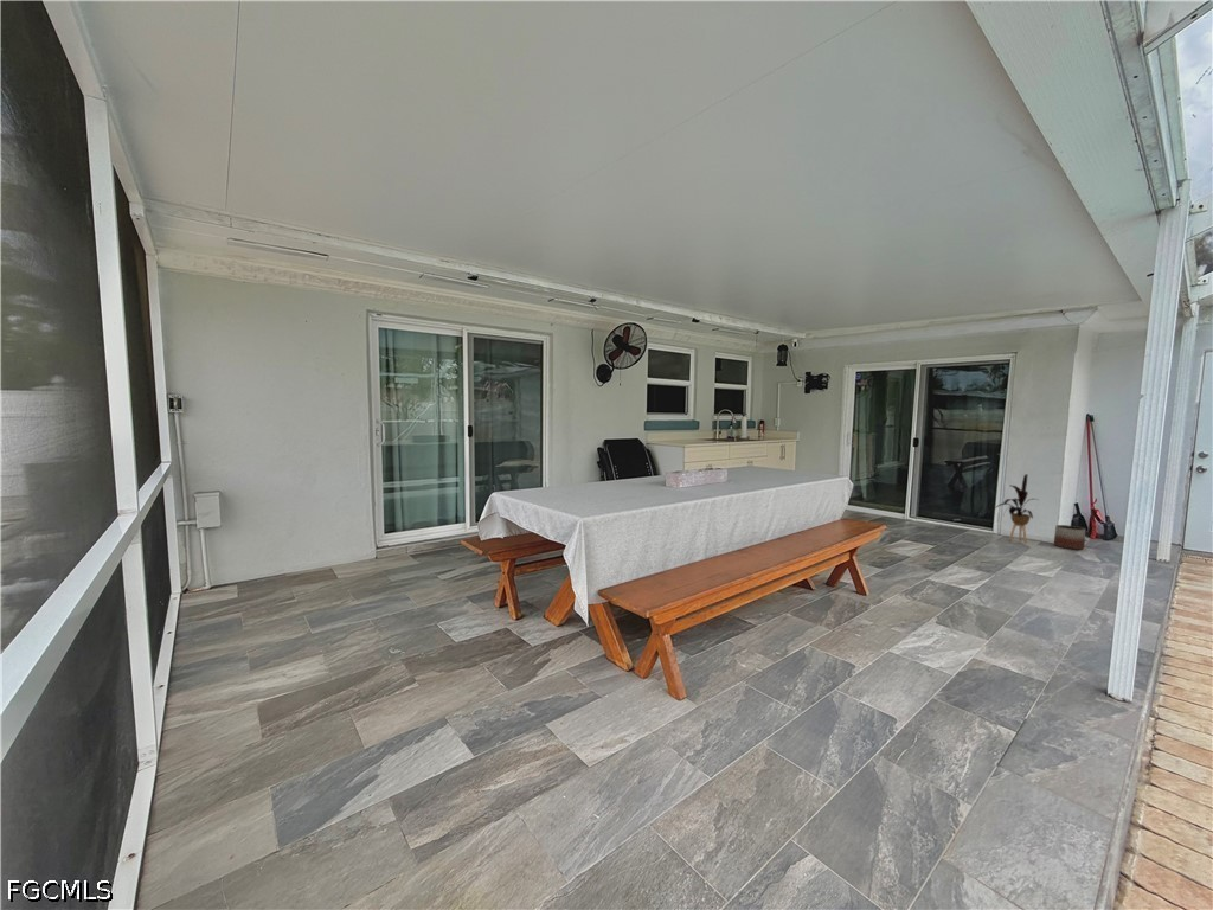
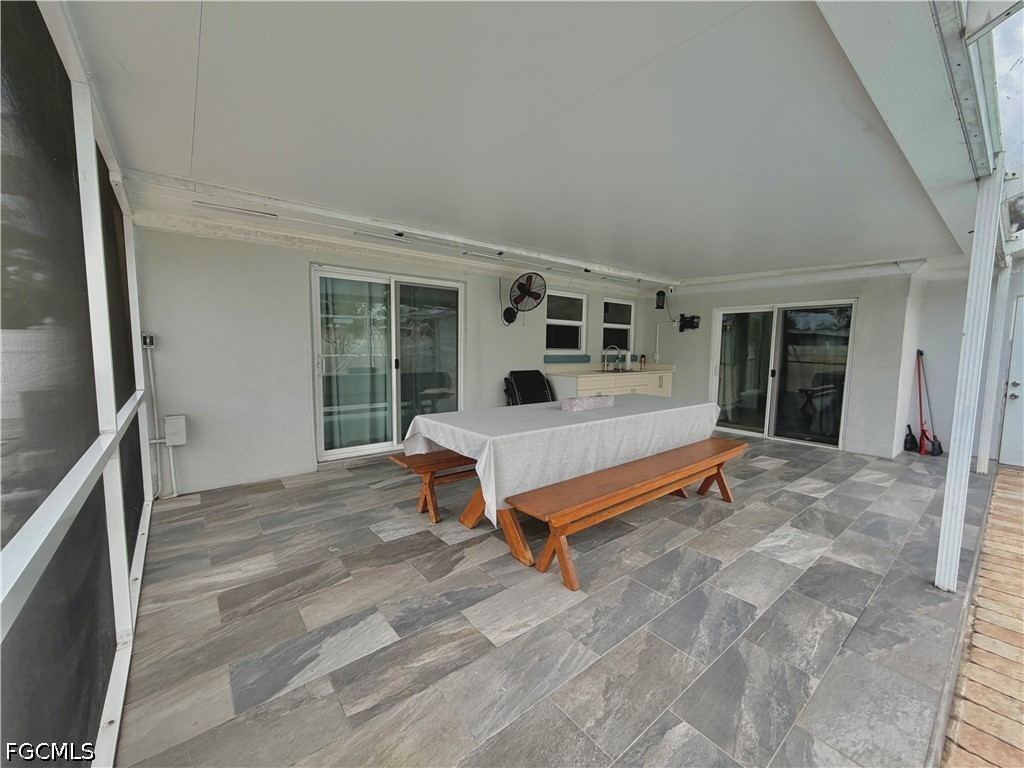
- house plant [991,473,1039,544]
- planter [1053,524,1086,551]
